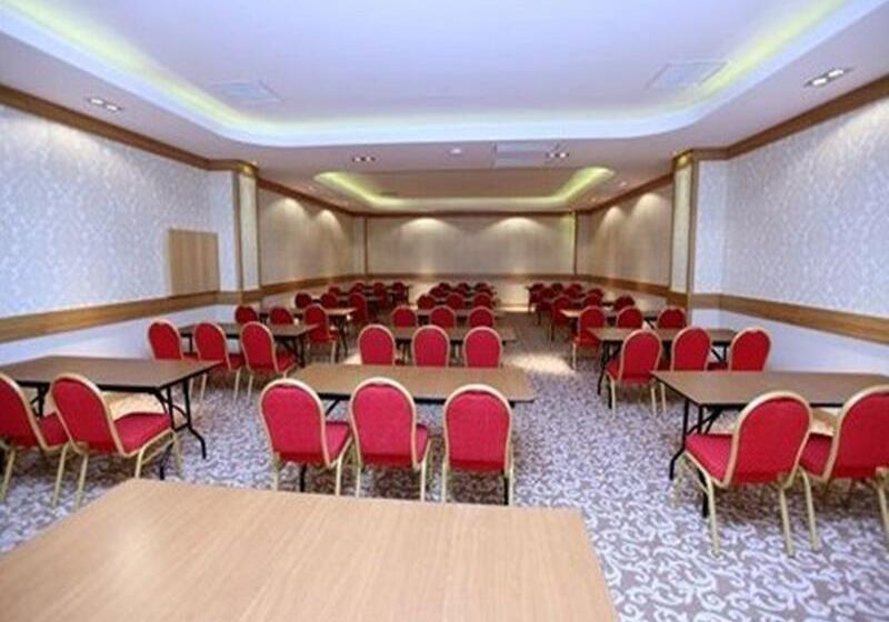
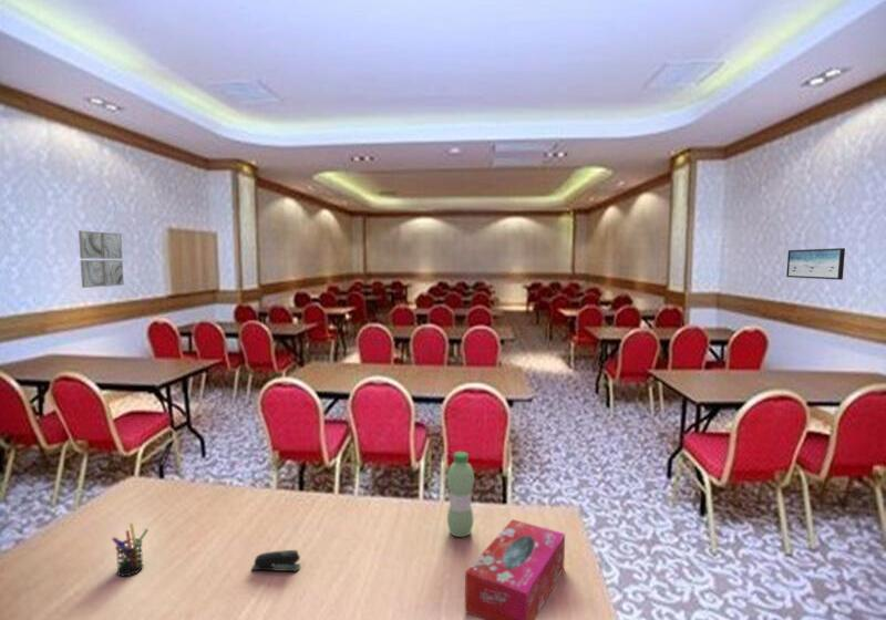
+ tissue box [464,518,566,620]
+ wall art [78,229,125,289]
+ wall art [785,247,846,281]
+ pen holder [111,521,150,578]
+ stapler [251,549,301,572]
+ water bottle [446,451,475,538]
